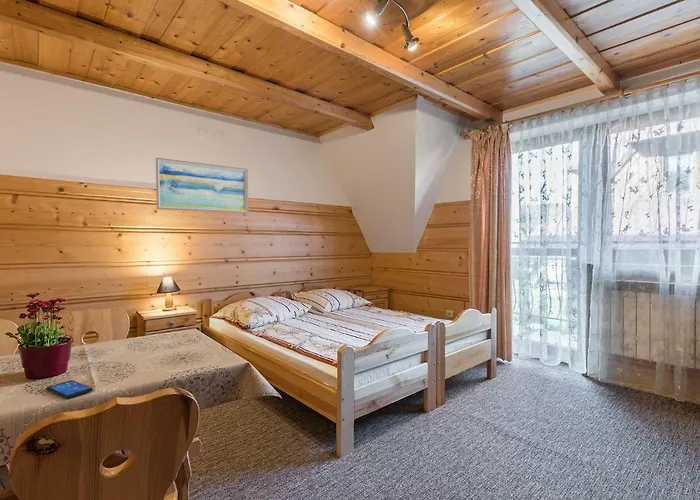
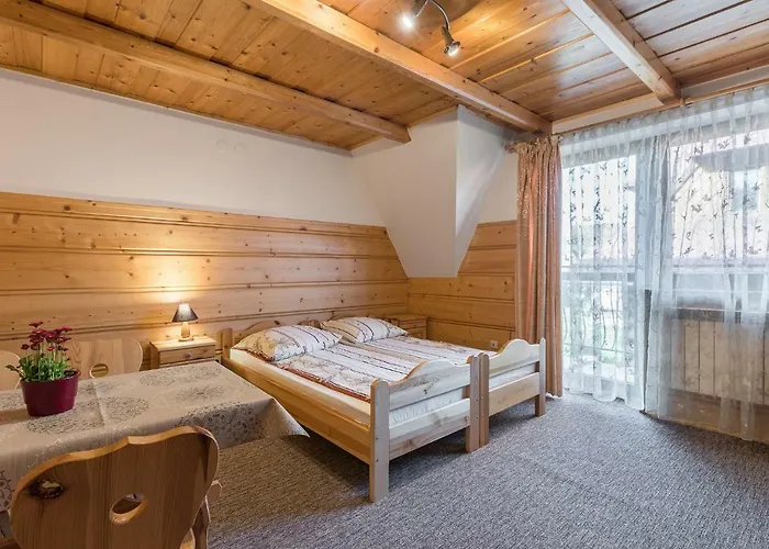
- smartphone [45,379,94,399]
- wall art [155,157,249,214]
